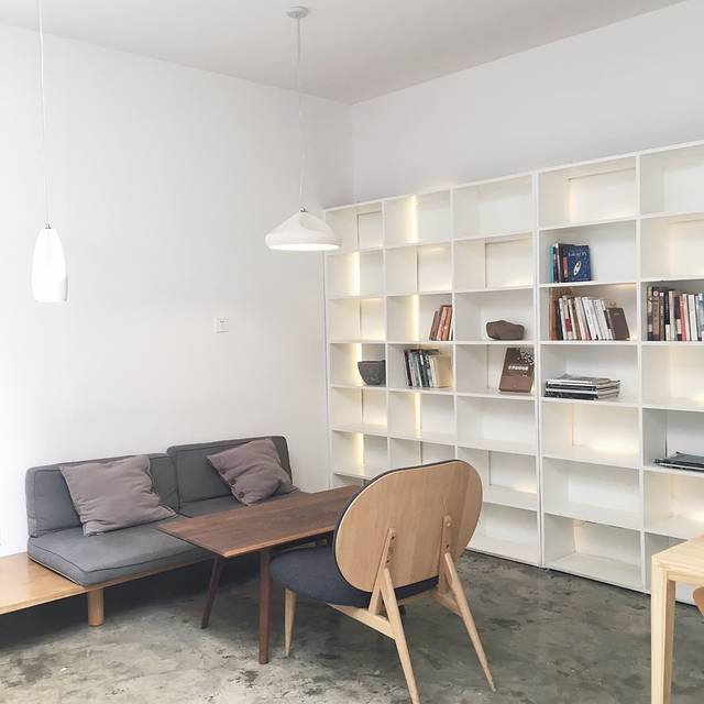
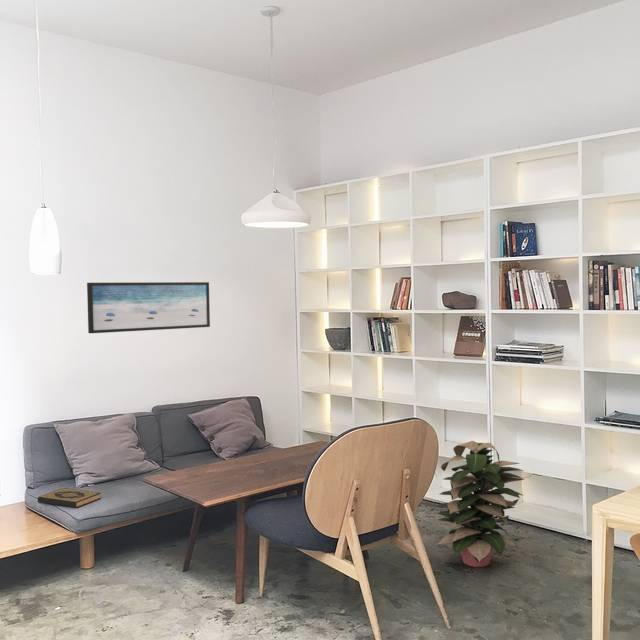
+ wall art [86,281,211,334]
+ decorative plant [433,440,526,568]
+ hardback book [37,487,102,509]
